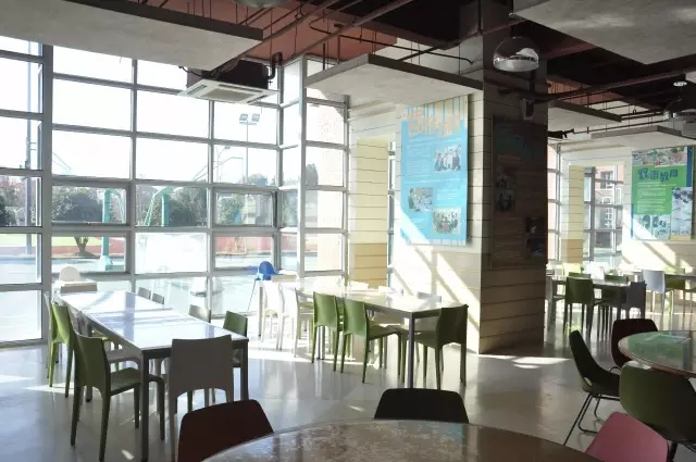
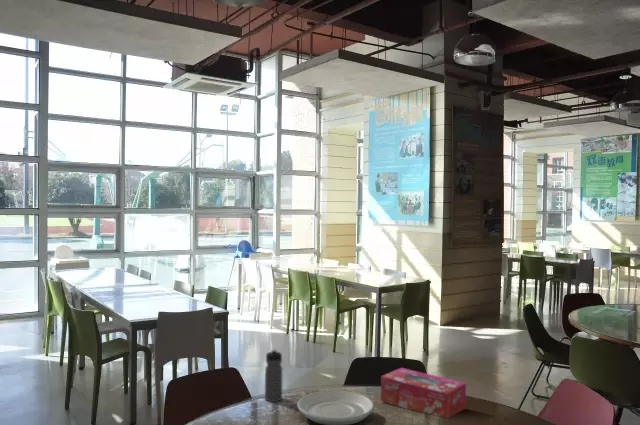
+ water bottle [264,348,283,403]
+ tissue box [380,367,467,419]
+ plate [296,389,375,425]
